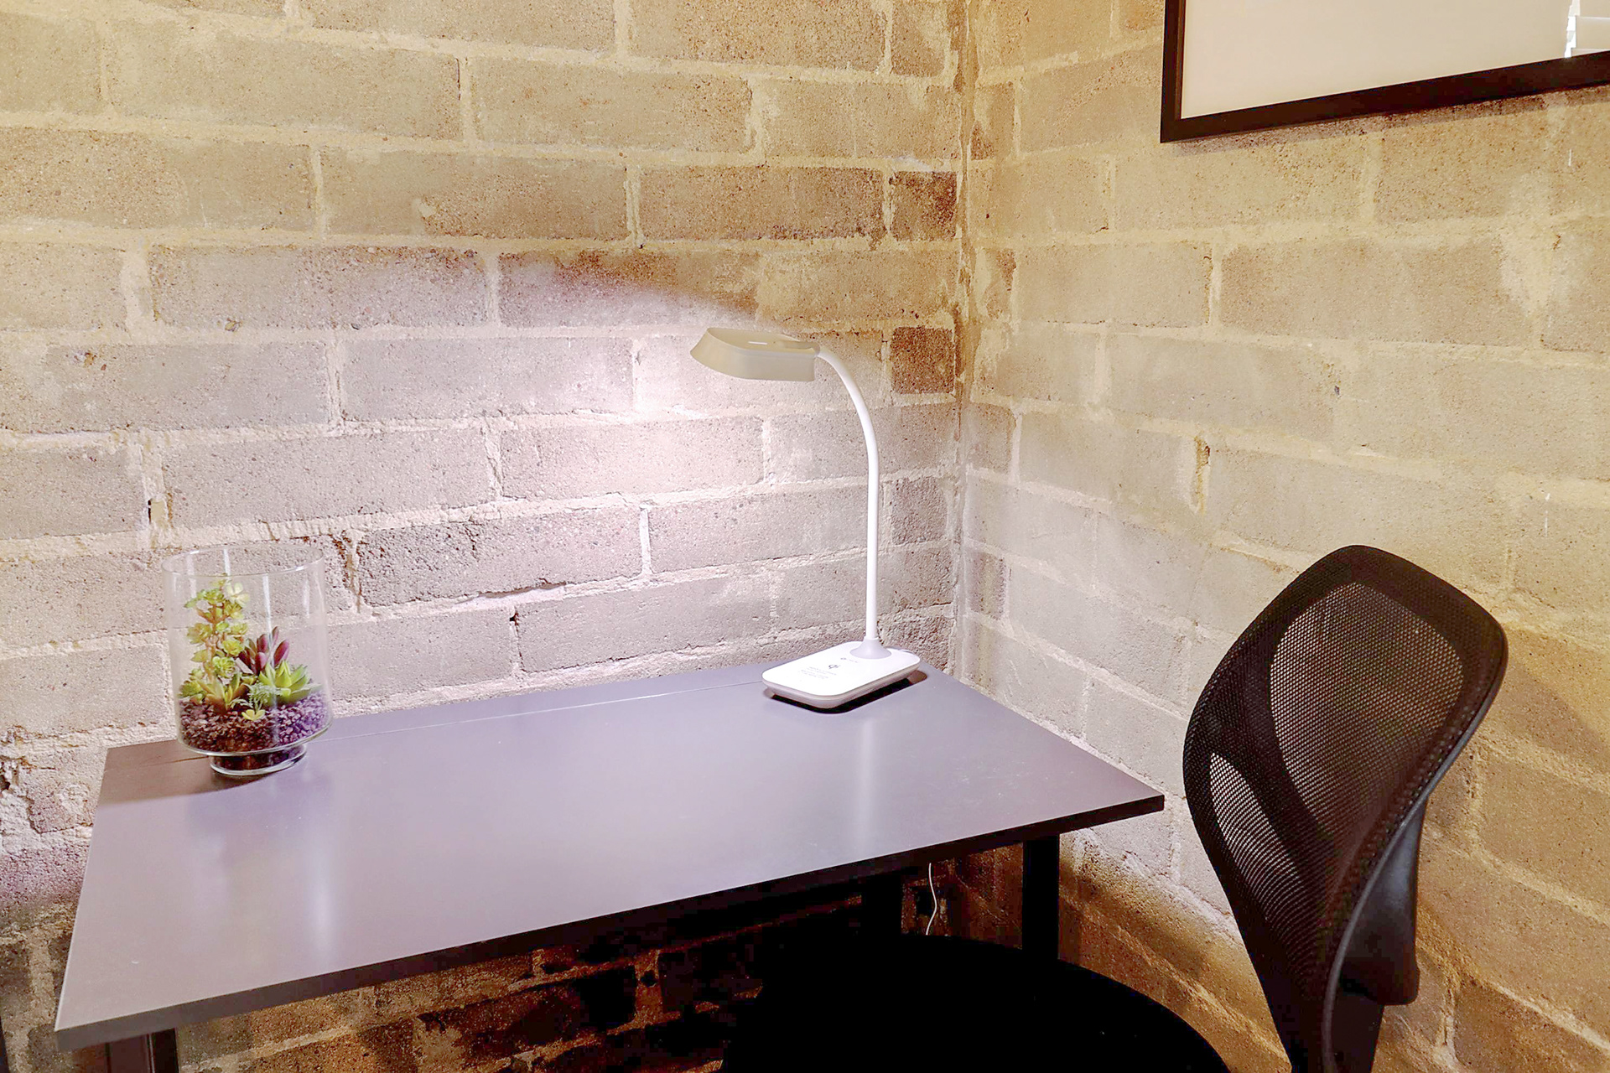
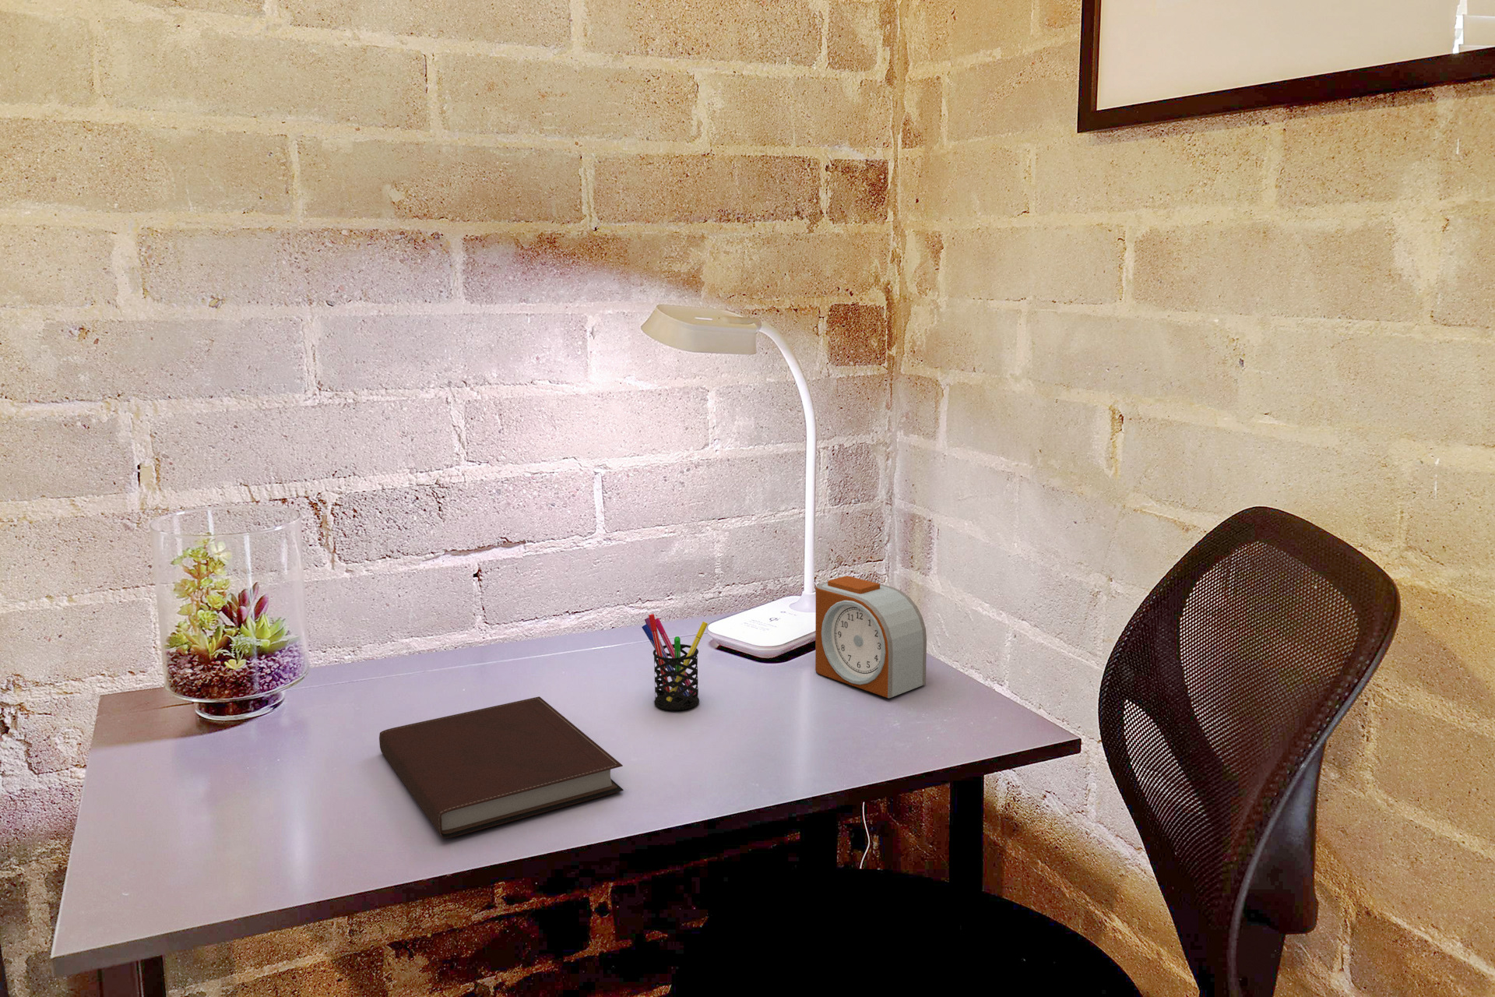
+ notebook [378,695,624,839]
+ alarm clock [814,575,928,699]
+ pen holder [641,613,709,711]
